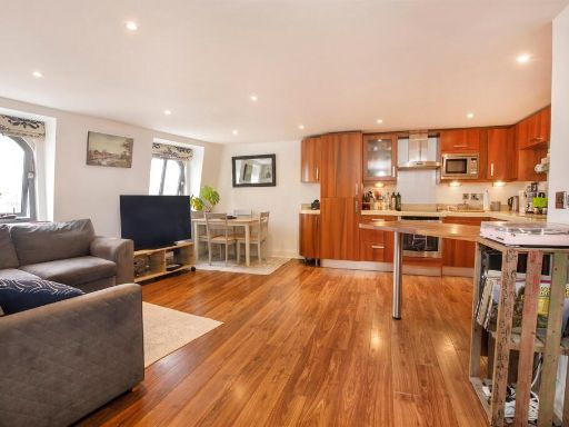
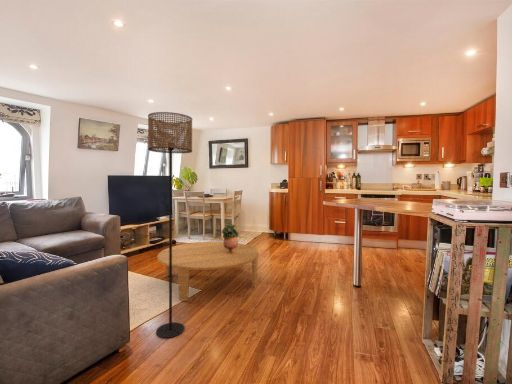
+ floor lamp [147,111,193,339]
+ potted plant [221,220,239,254]
+ coffee table [157,241,260,302]
